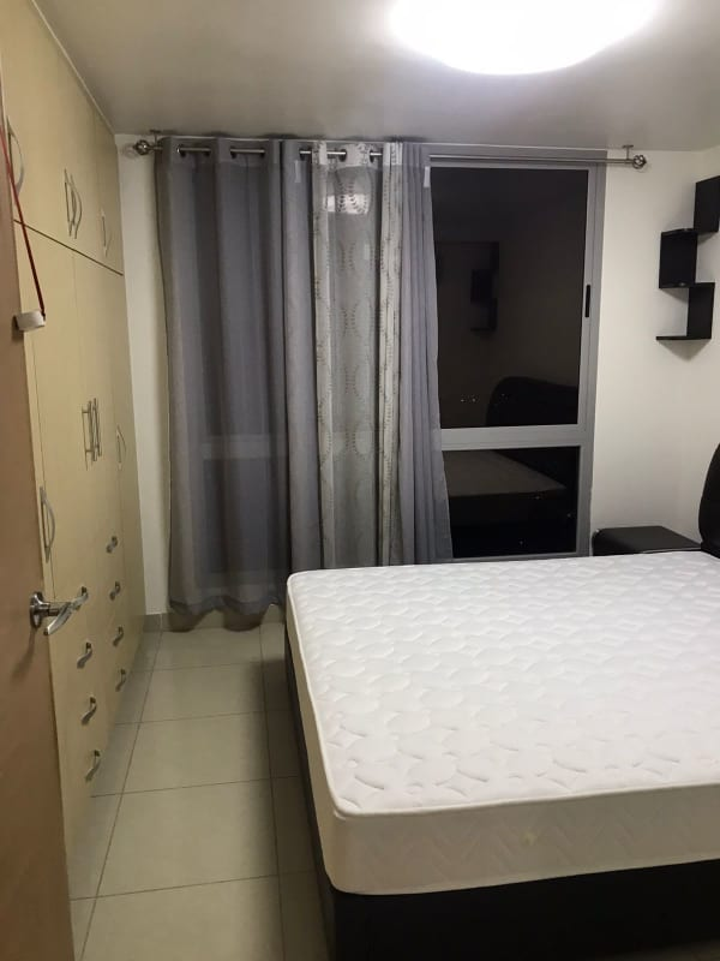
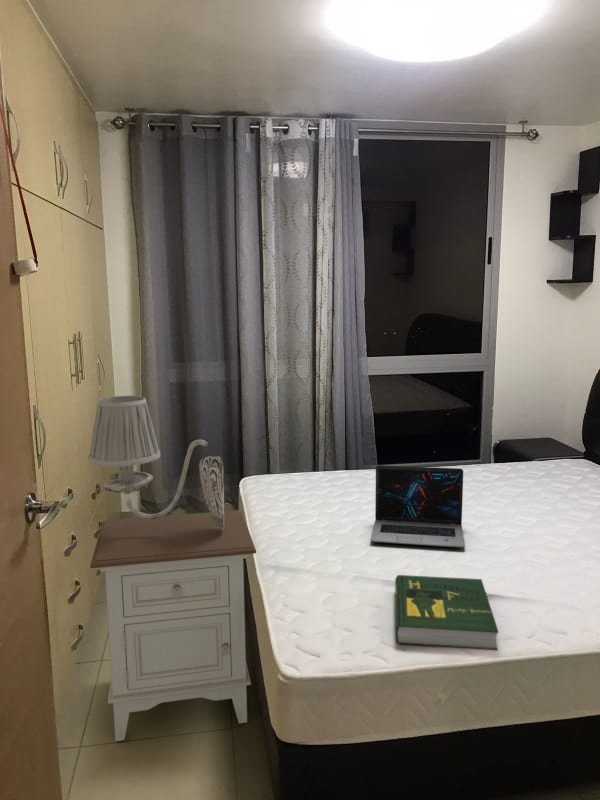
+ book [394,574,499,651]
+ laptop [370,464,466,548]
+ nightstand [89,509,257,742]
+ wall sconce [88,395,225,530]
